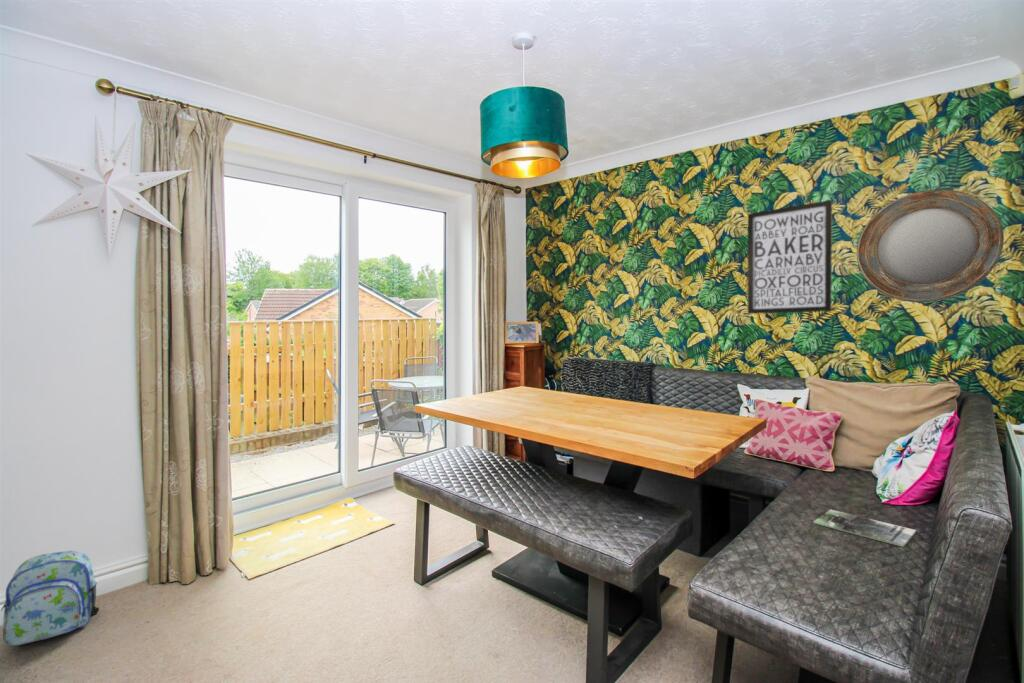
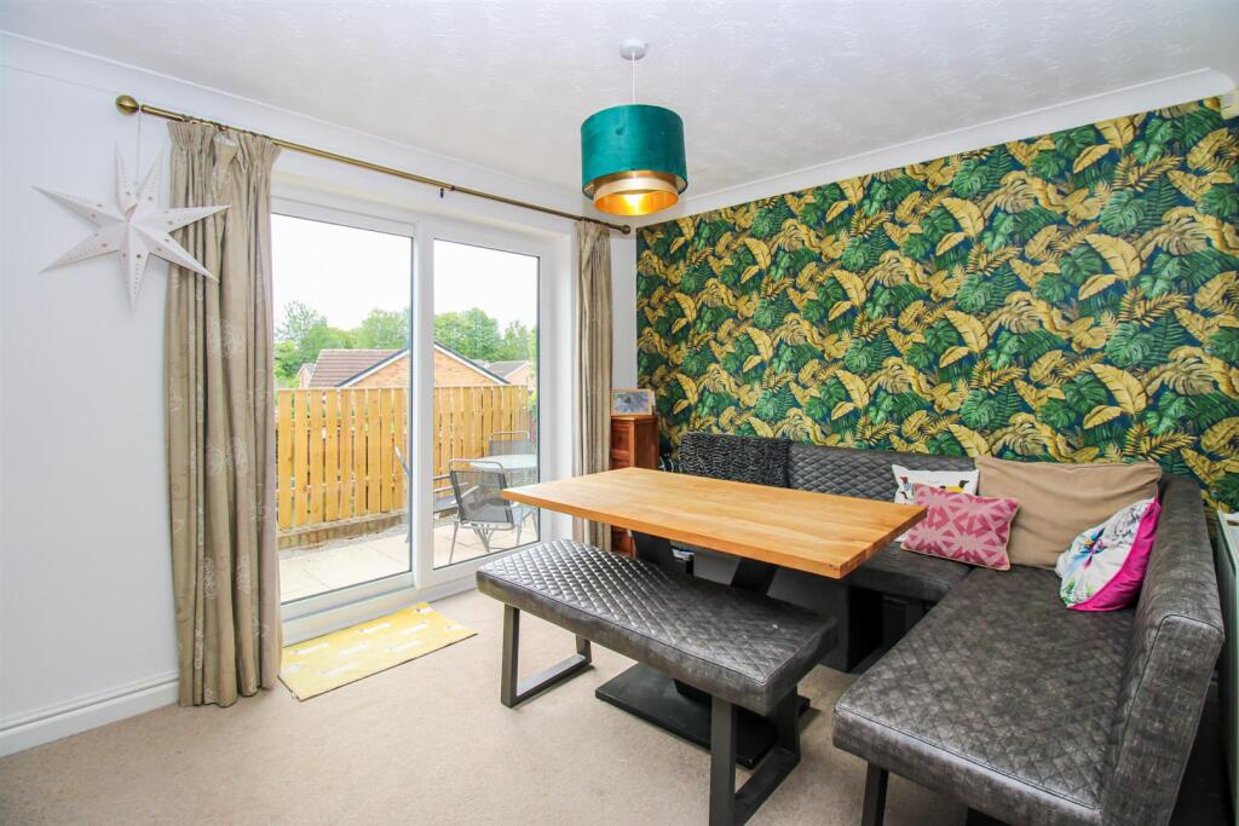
- magazine [812,508,917,548]
- wall art [747,199,833,315]
- backpack [0,550,100,647]
- home mirror [856,189,1005,303]
